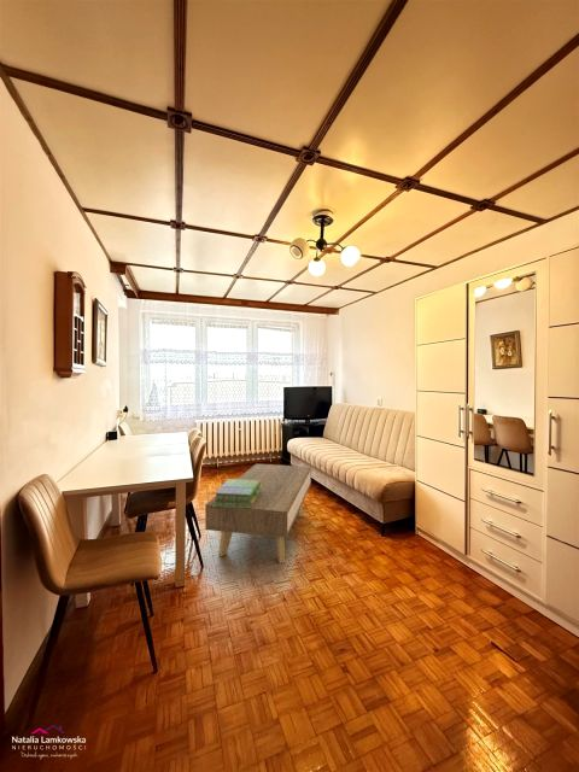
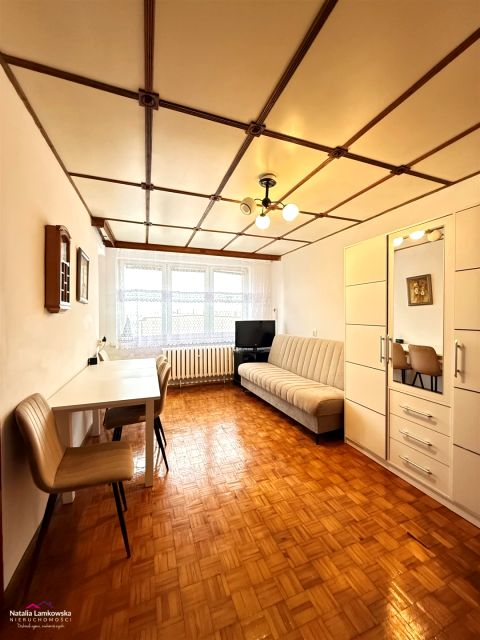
- coffee table [204,463,312,565]
- stack of books [214,478,262,508]
